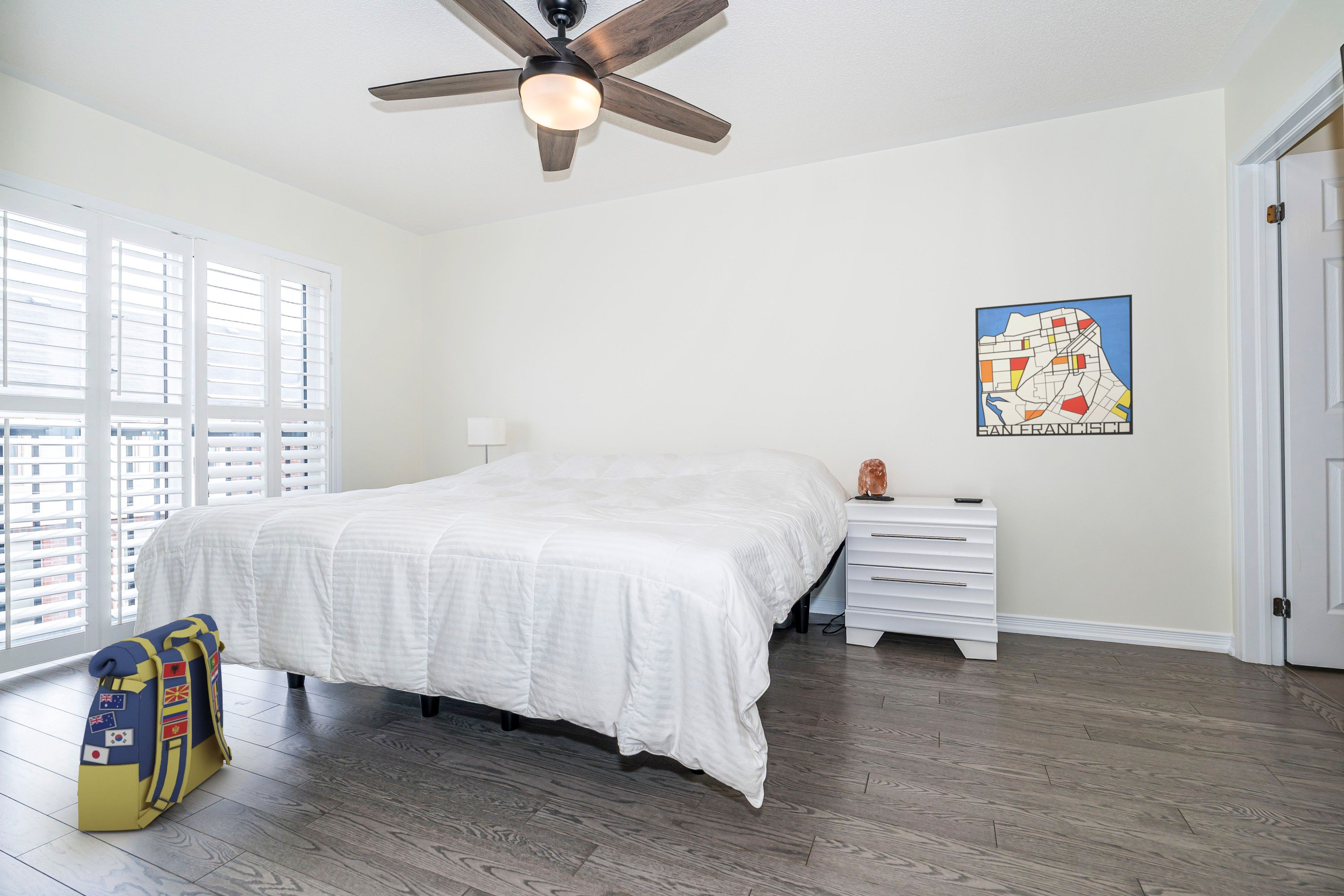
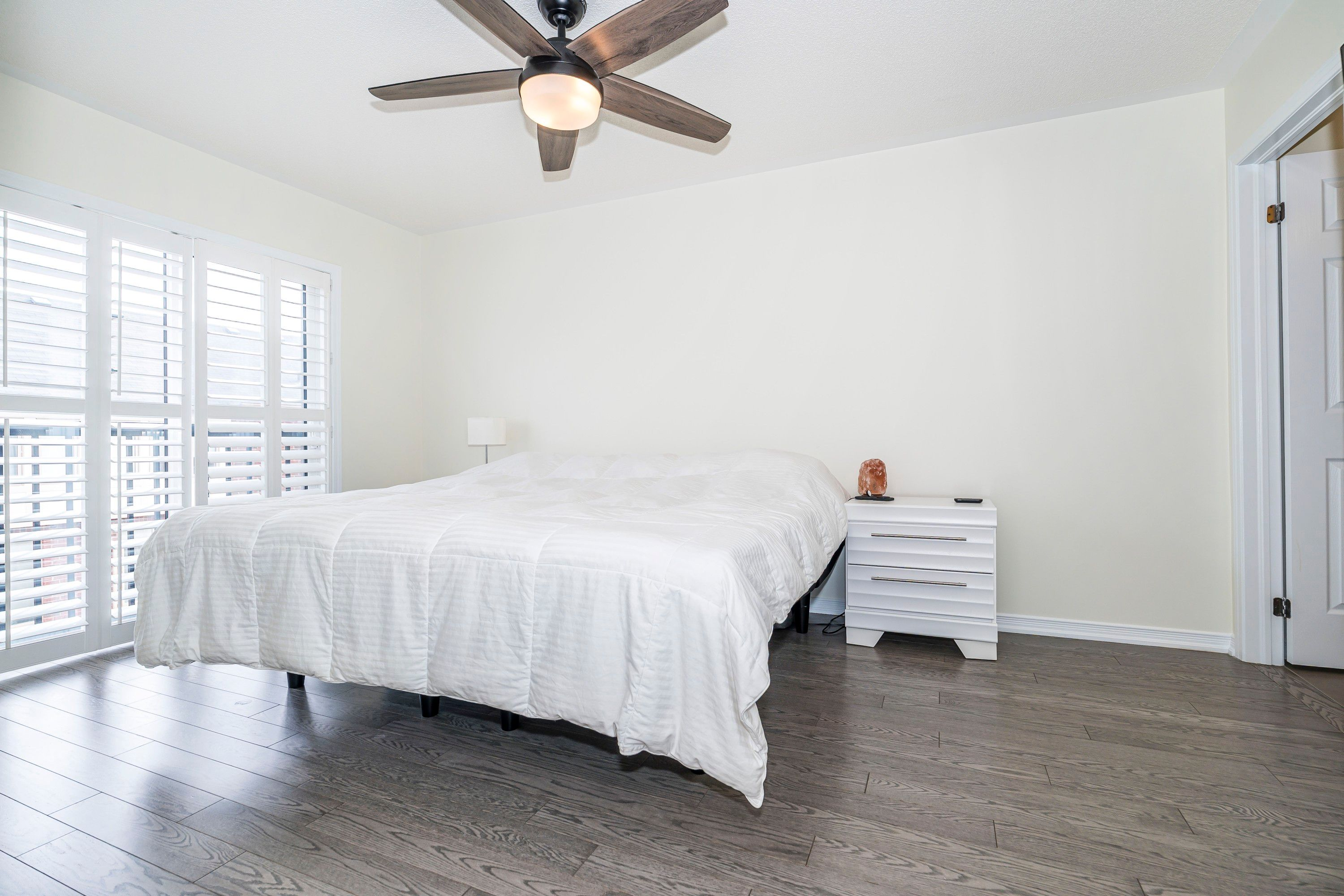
- wall art [975,294,1133,437]
- backpack [77,613,233,831]
